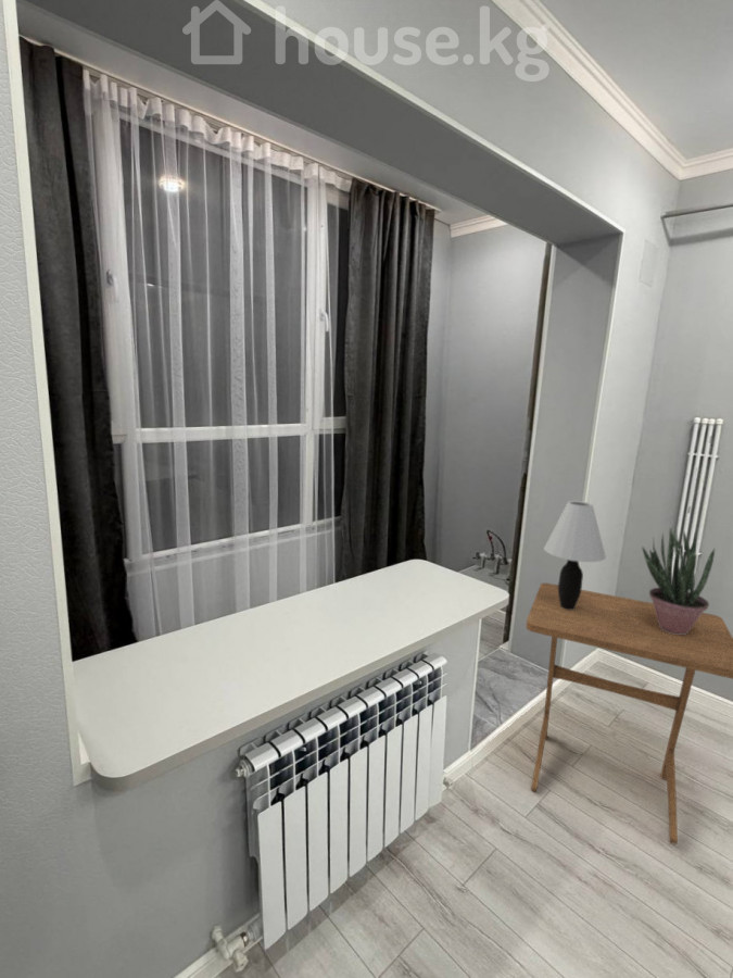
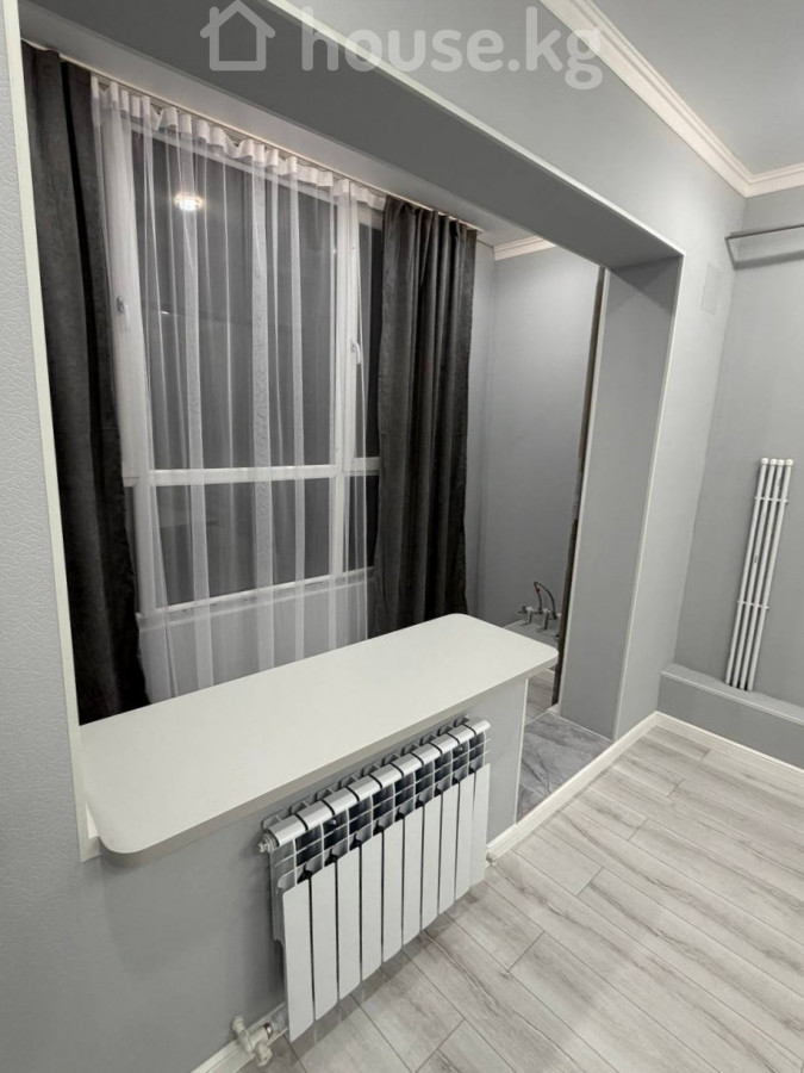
- potted plant [641,526,716,635]
- side table [525,582,733,845]
- table lamp [543,500,607,610]
